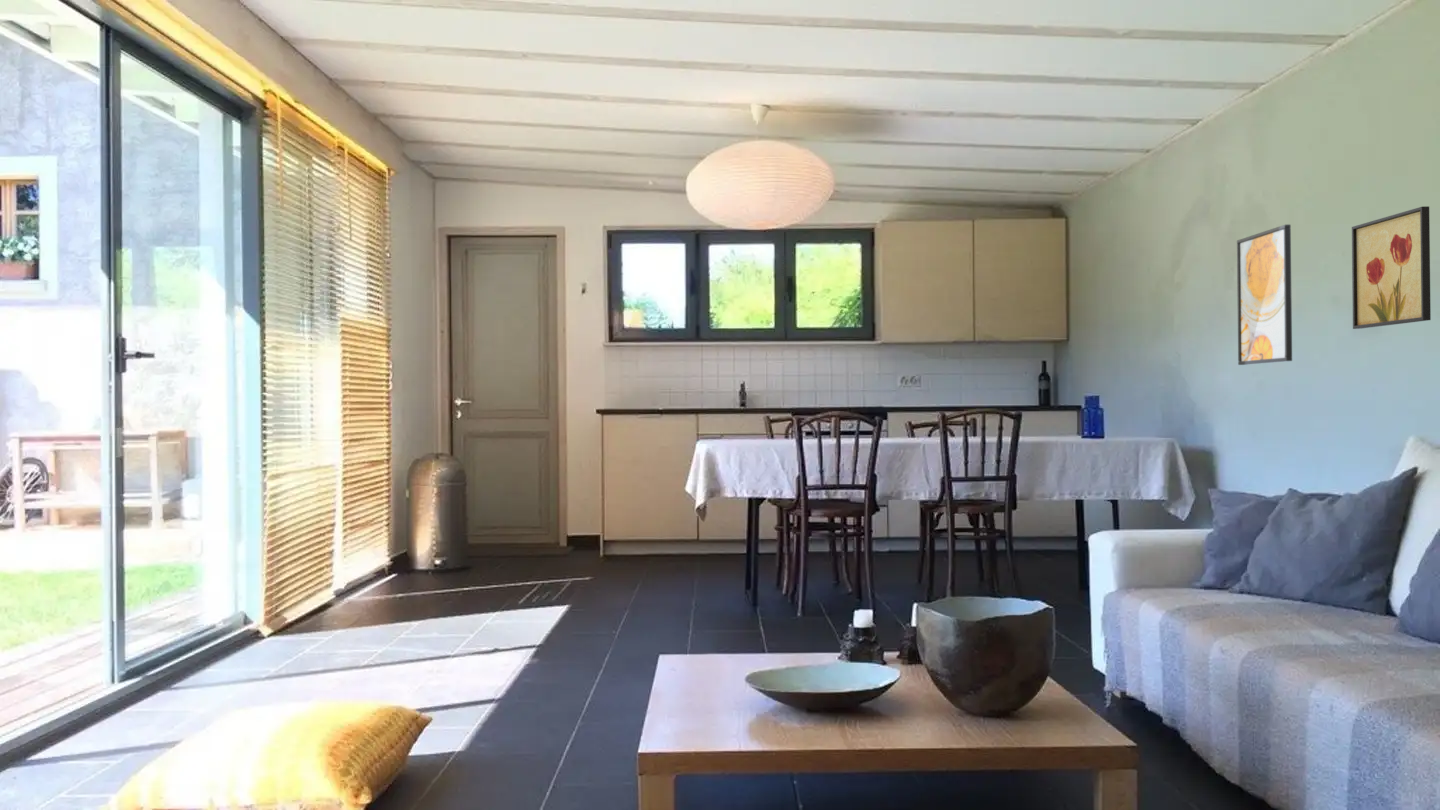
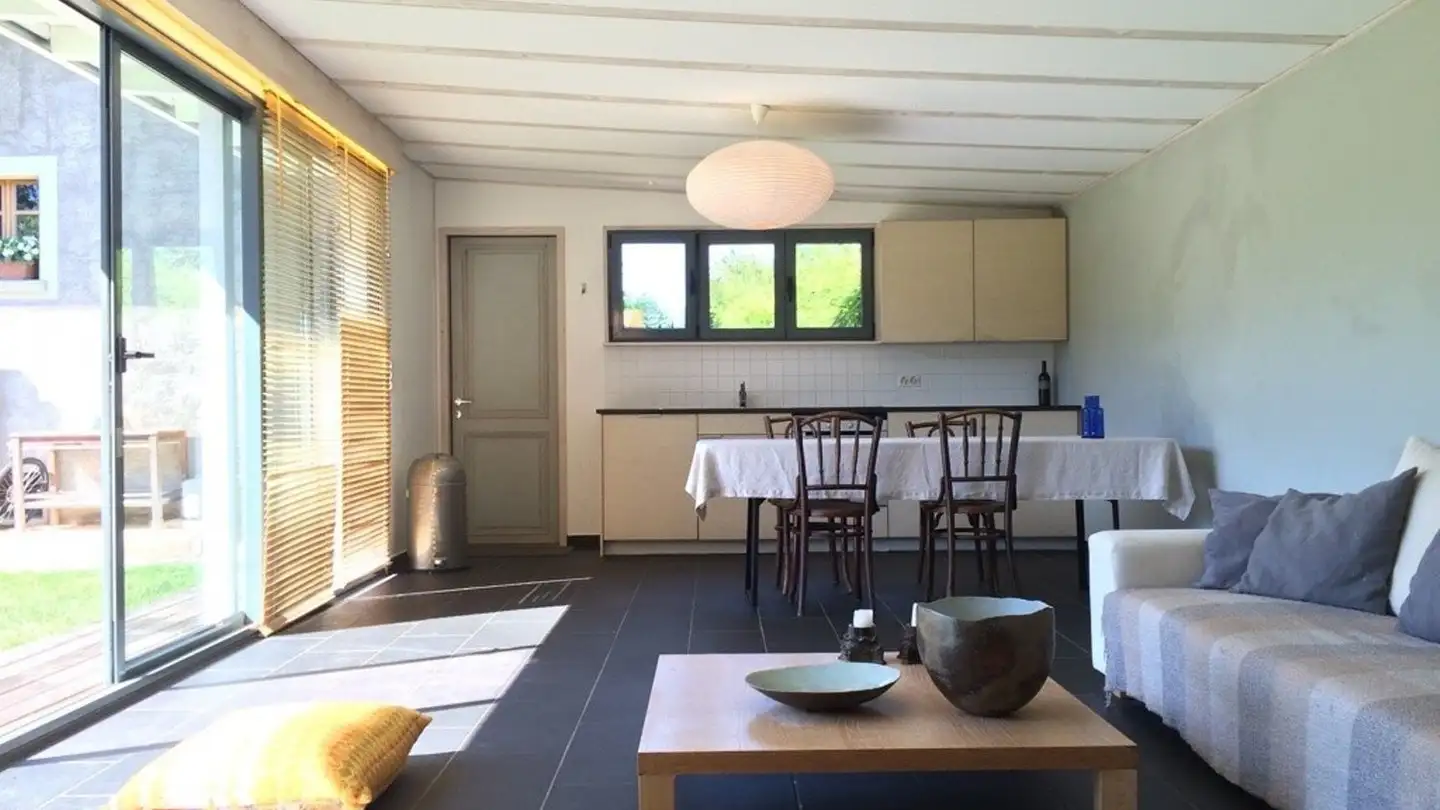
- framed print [1236,223,1293,366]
- wall art [1351,205,1432,330]
